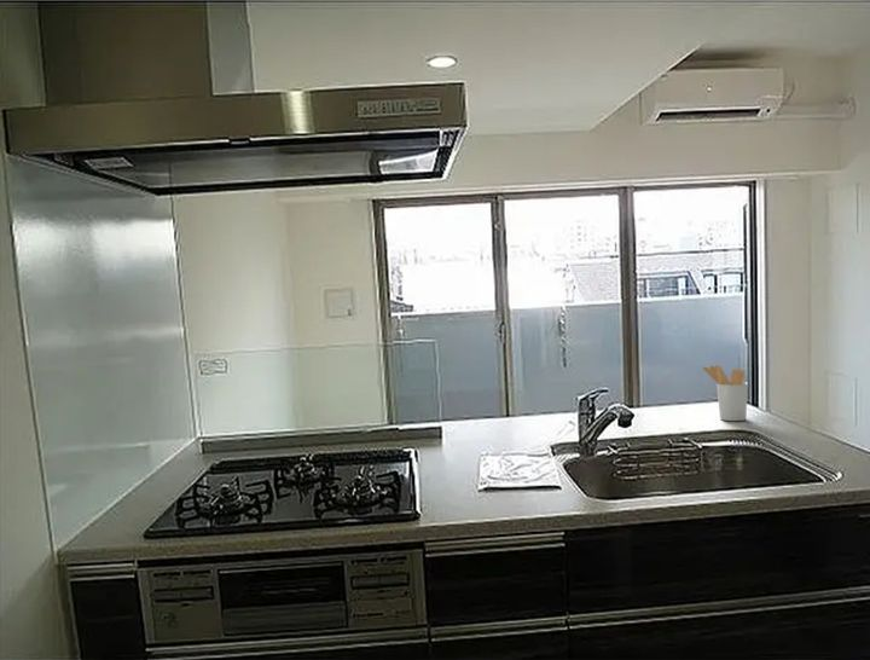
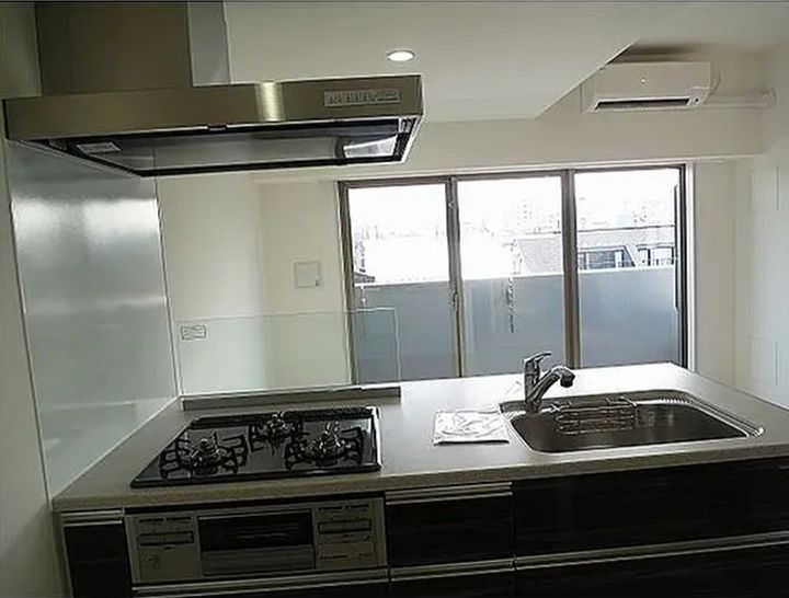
- utensil holder [702,364,749,422]
